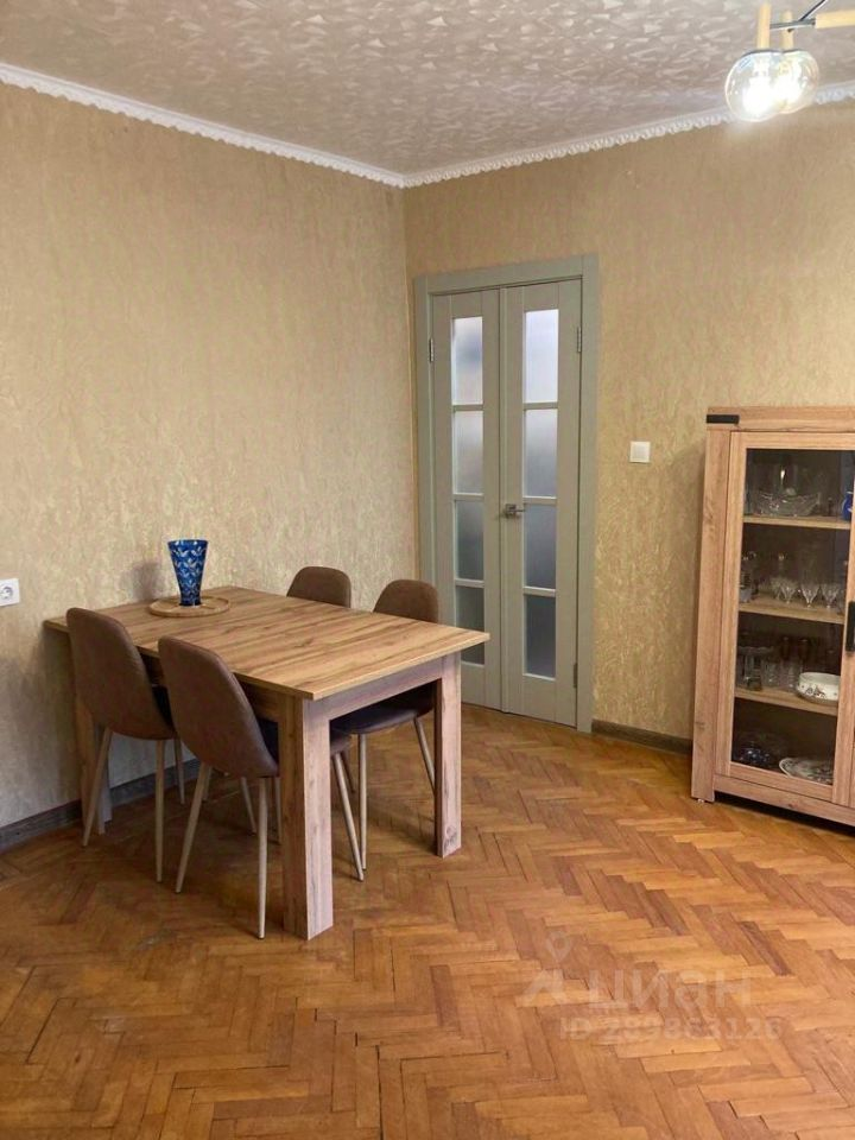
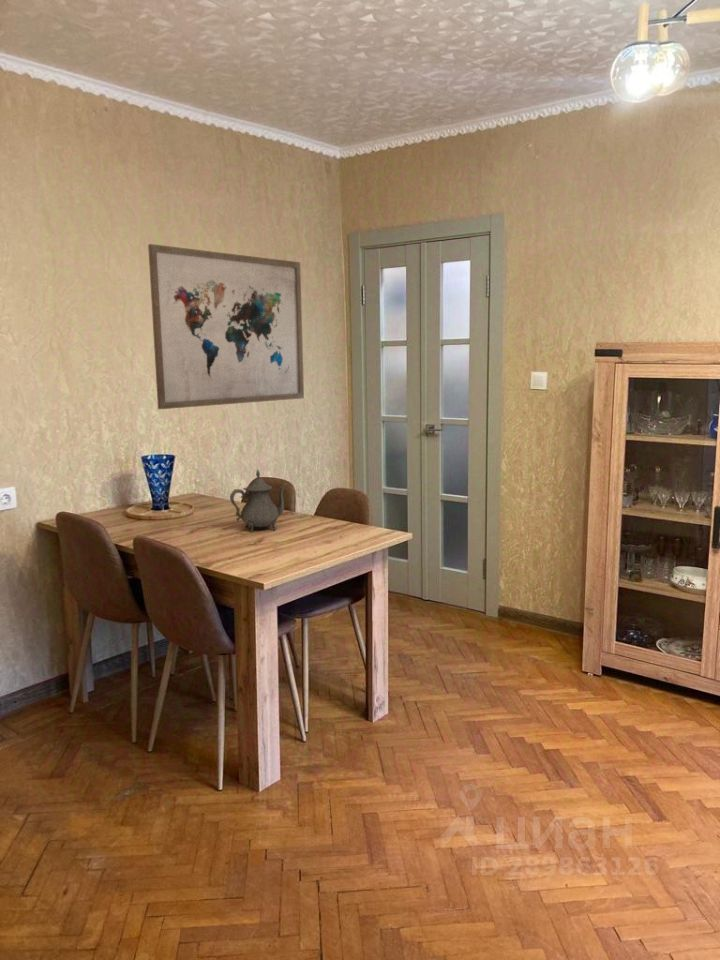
+ teapot [229,469,288,533]
+ wall art [147,243,305,410]
